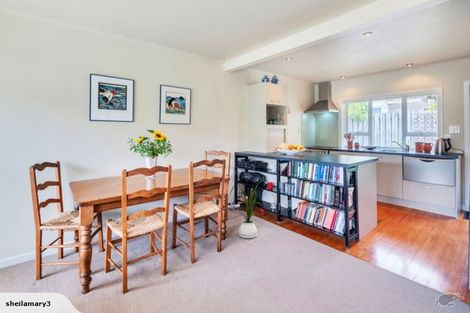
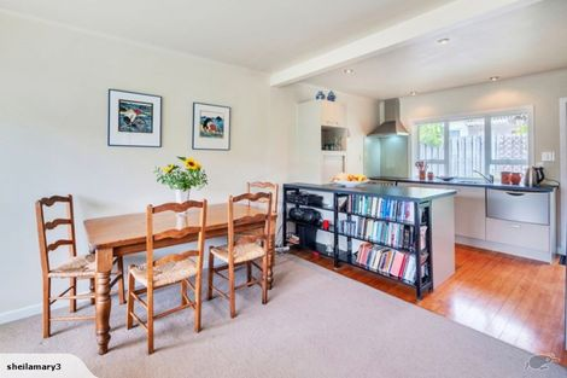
- house plant [234,179,266,239]
